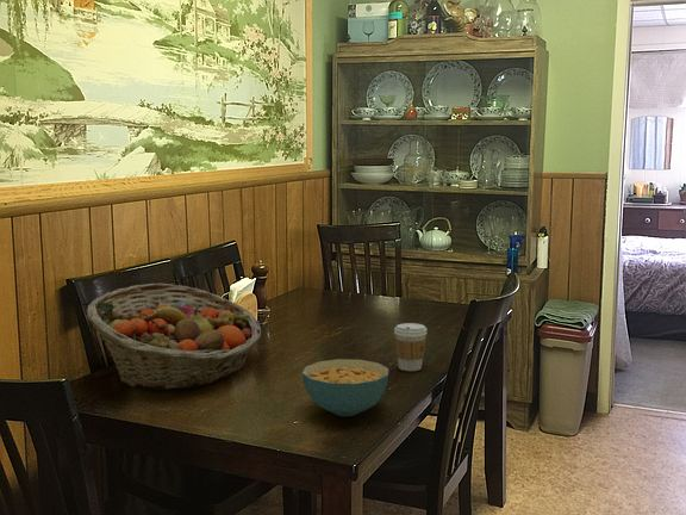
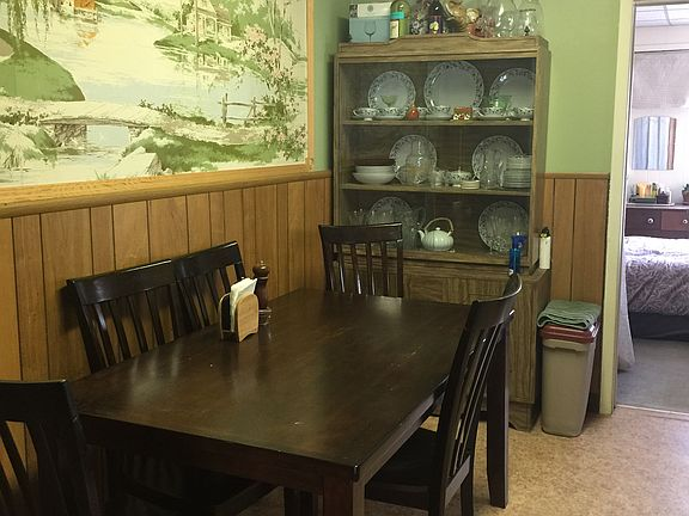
- cereal bowl [301,358,389,417]
- fruit basket [86,283,262,391]
- coffee cup [393,322,428,372]
